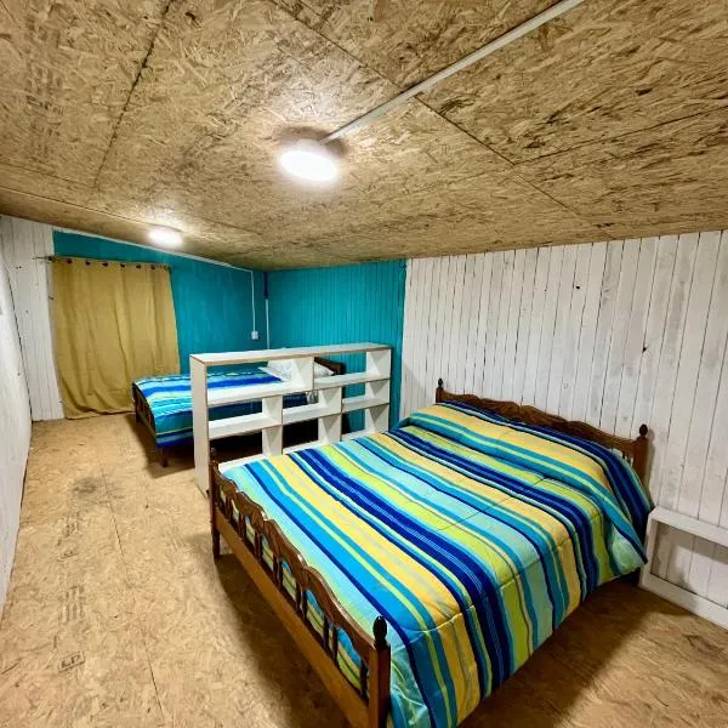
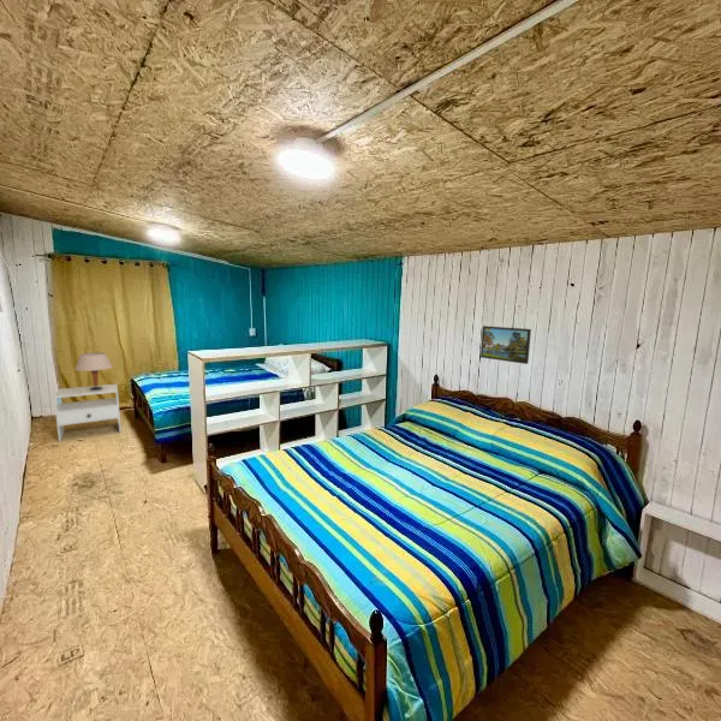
+ nightstand [53,383,123,442]
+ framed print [479,324,532,365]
+ table lamp [73,352,114,391]
